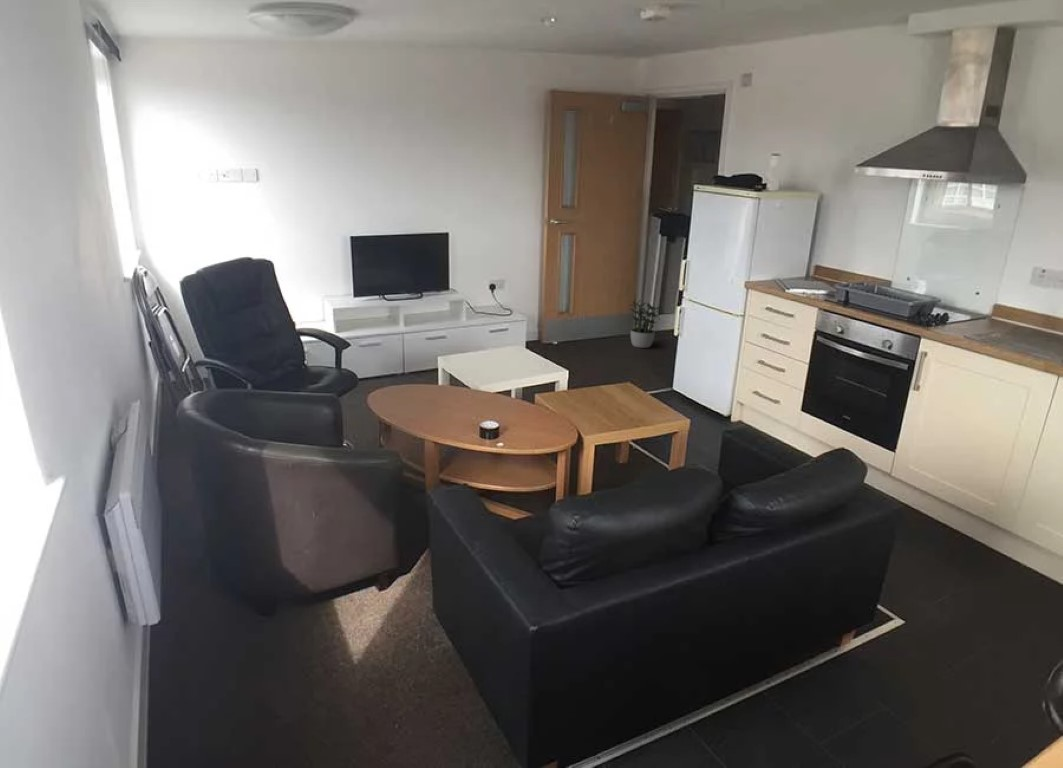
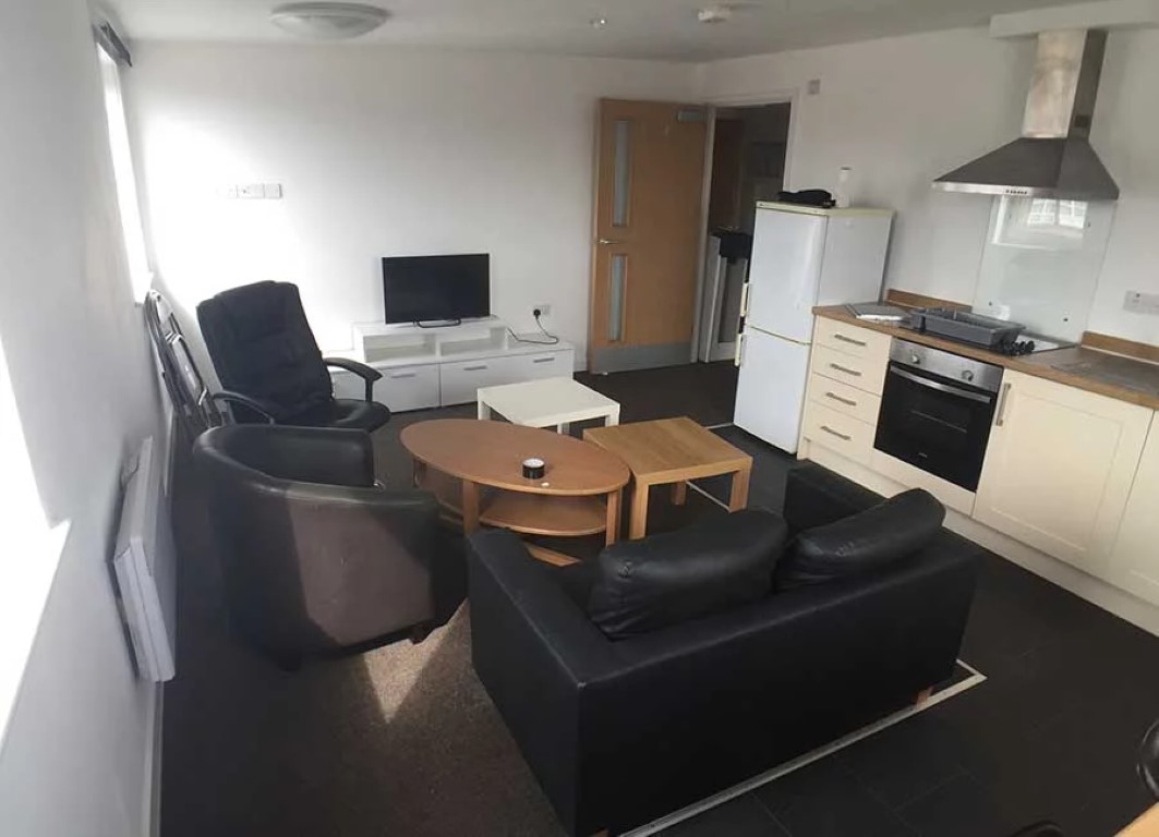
- potted plant [630,299,662,349]
